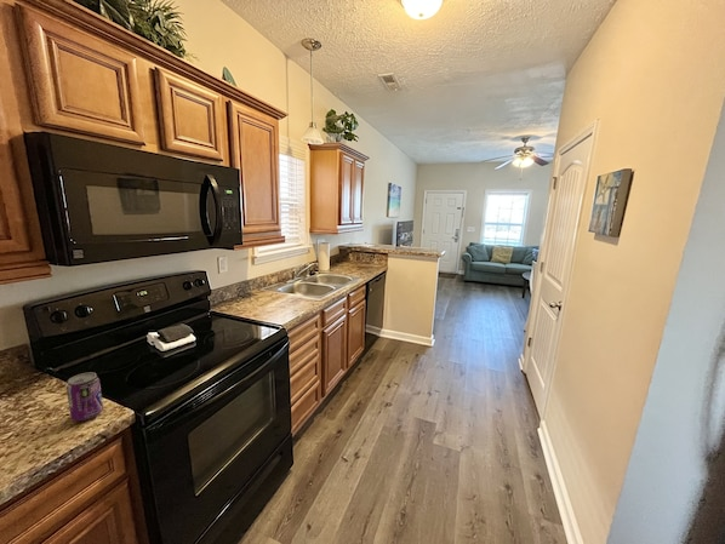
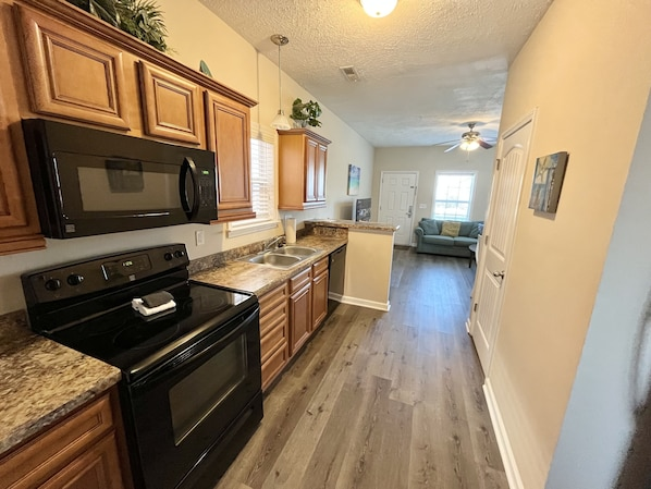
- beverage can [65,371,104,422]
